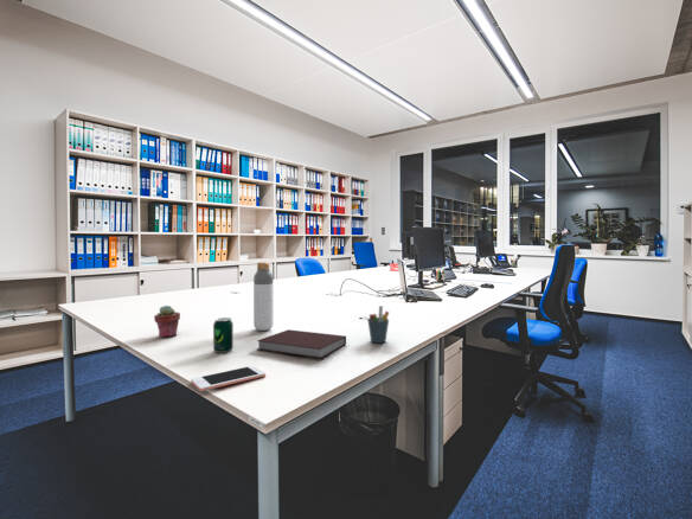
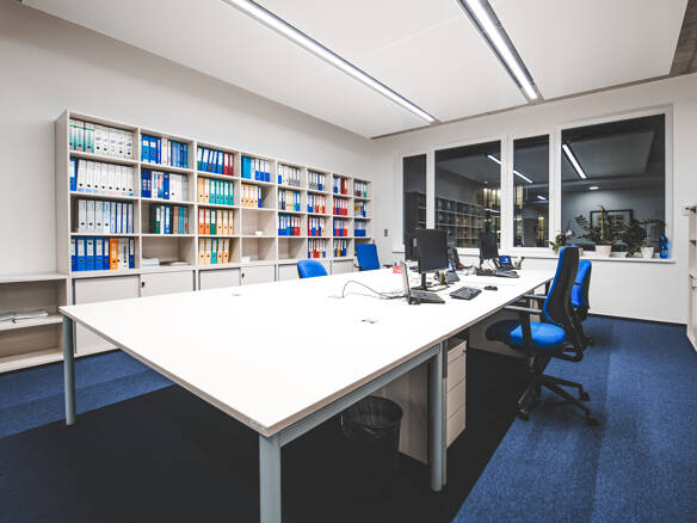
- potted succulent [153,305,181,338]
- bottle [252,261,275,332]
- notebook [256,328,347,359]
- pen holder [366,305,390,344]
- beverage can [212,316,235,354]
- cell phone [190,365,267,392]
